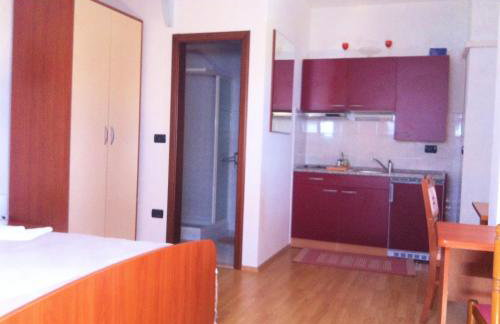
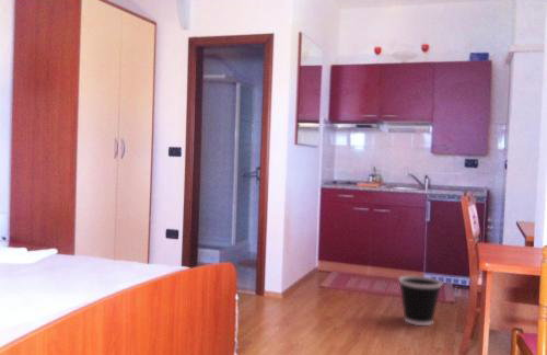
+ wastebasket [398,275,443,327]
